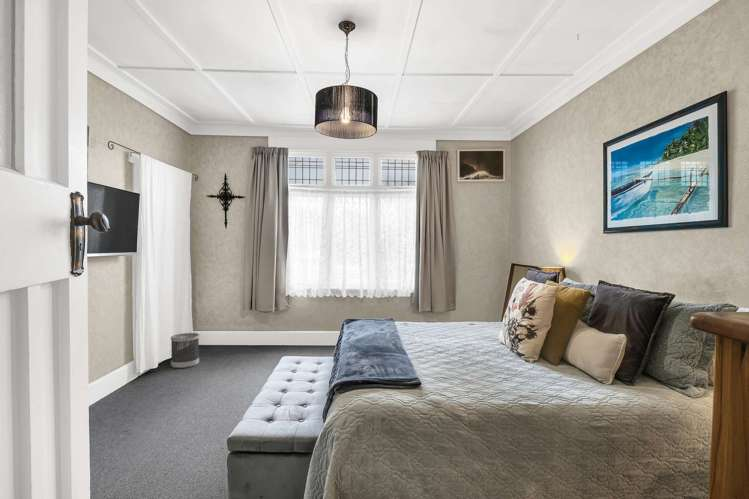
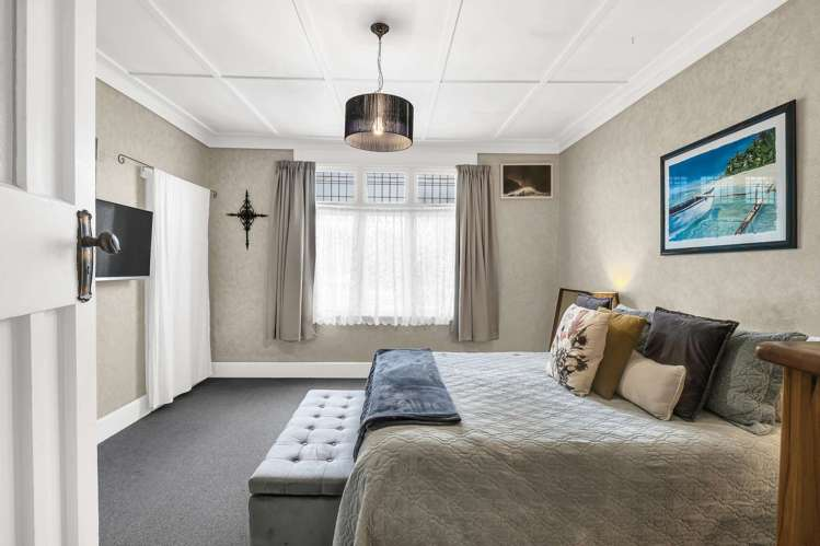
- wastebasket [170,332,200,369]
